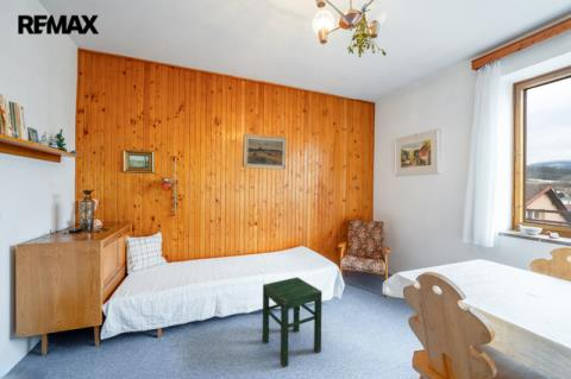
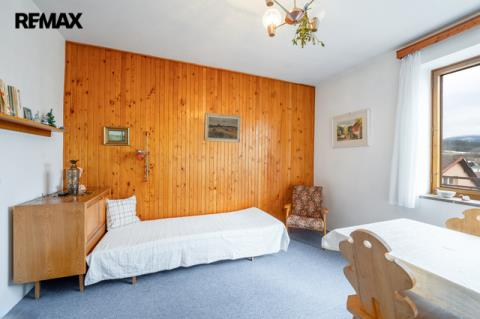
- stool [262,276,322,368]
